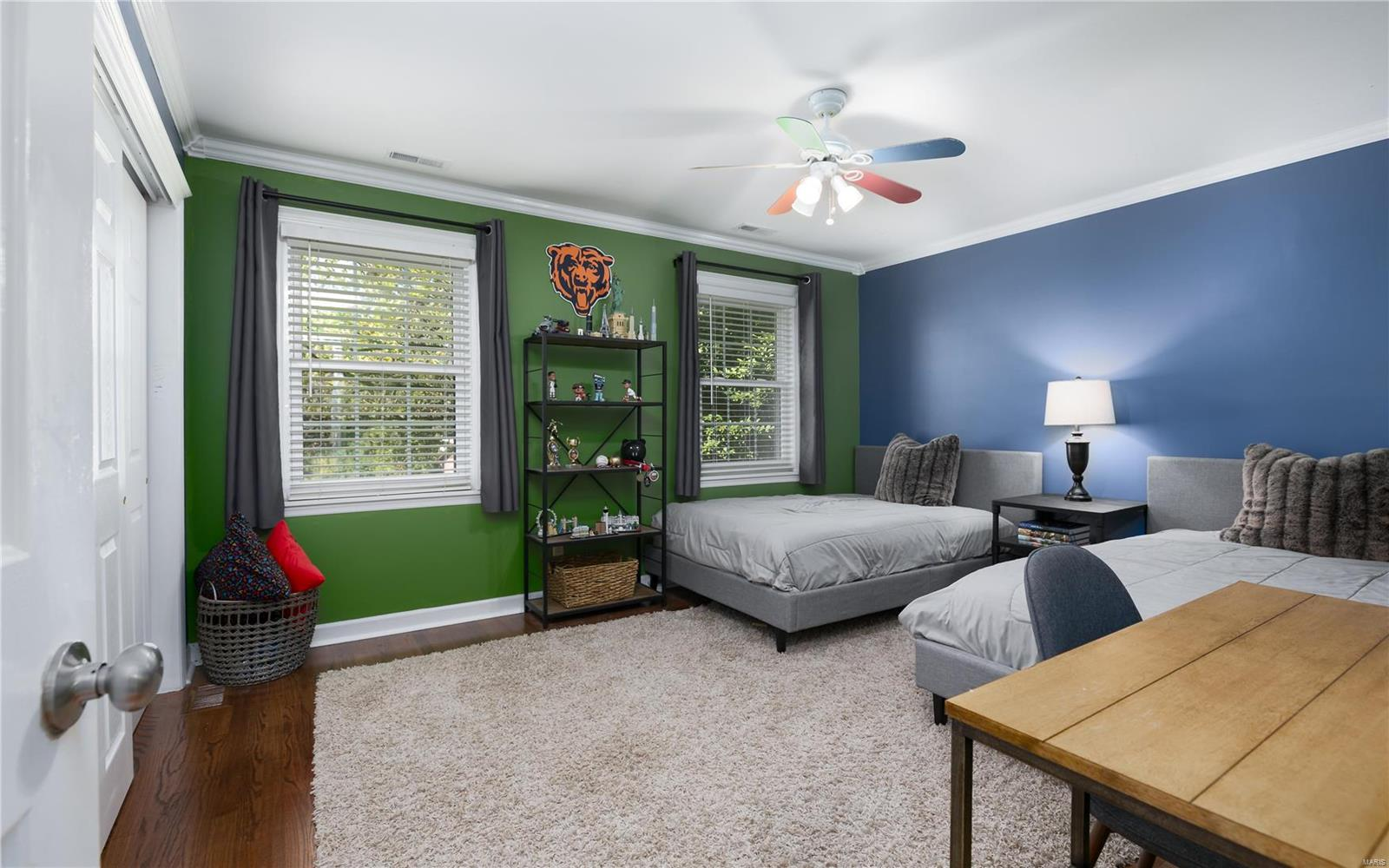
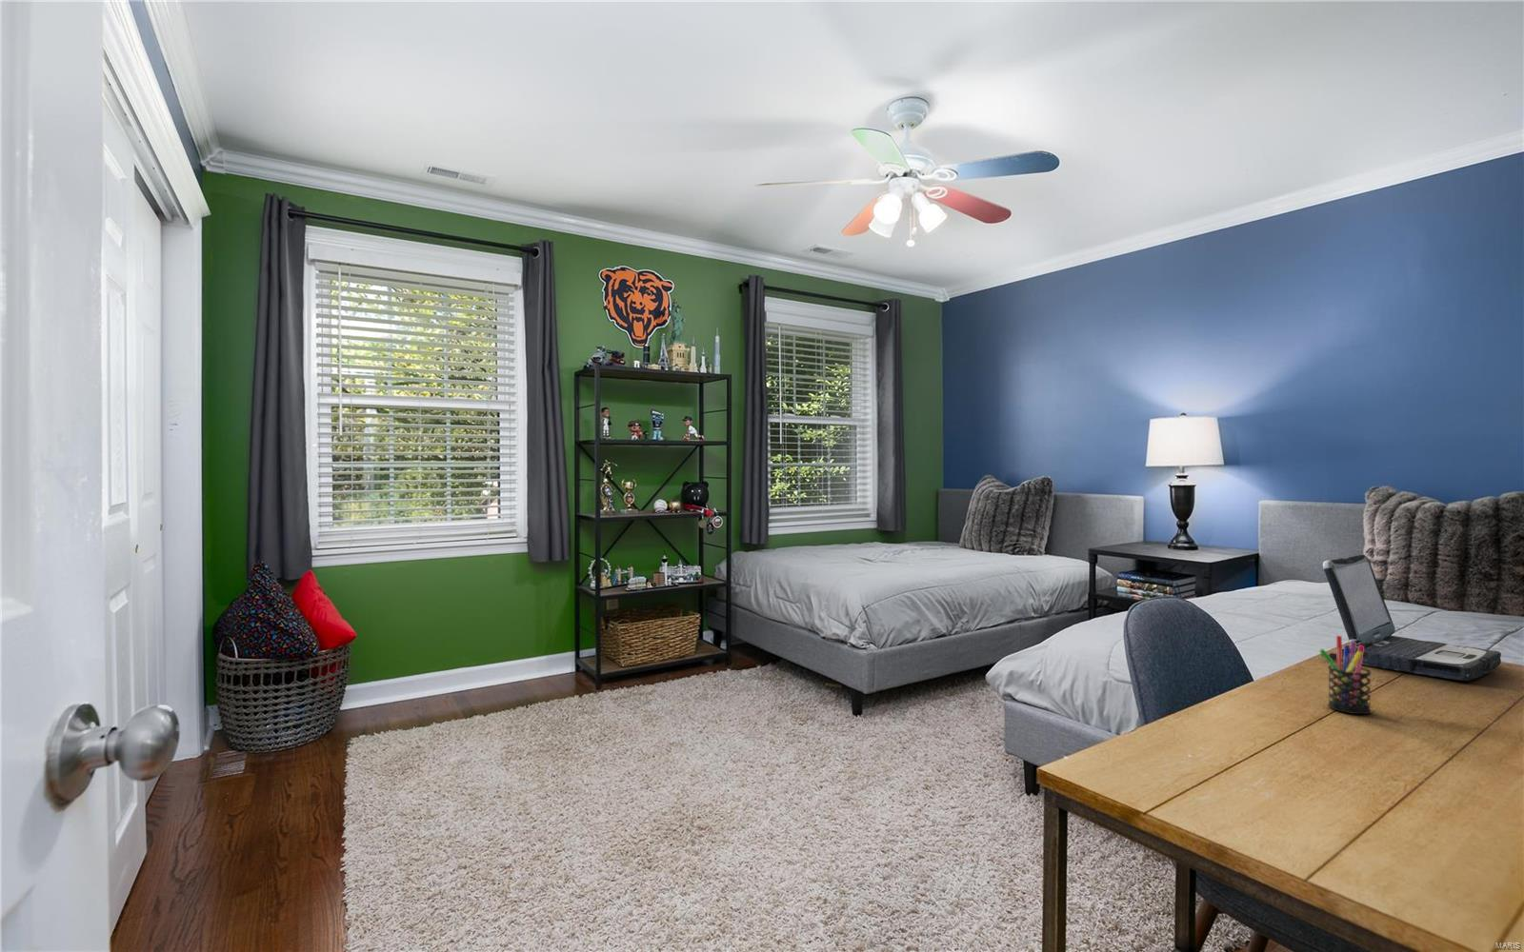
+ laptop [1320,553,1502,681]
+ pen holder [1318,635,1373,715]
